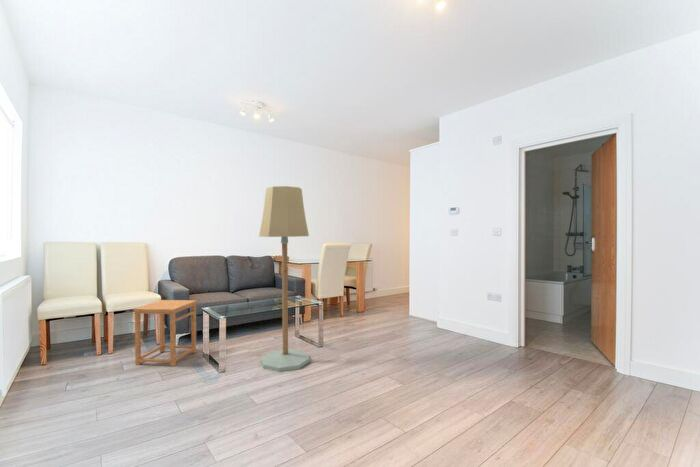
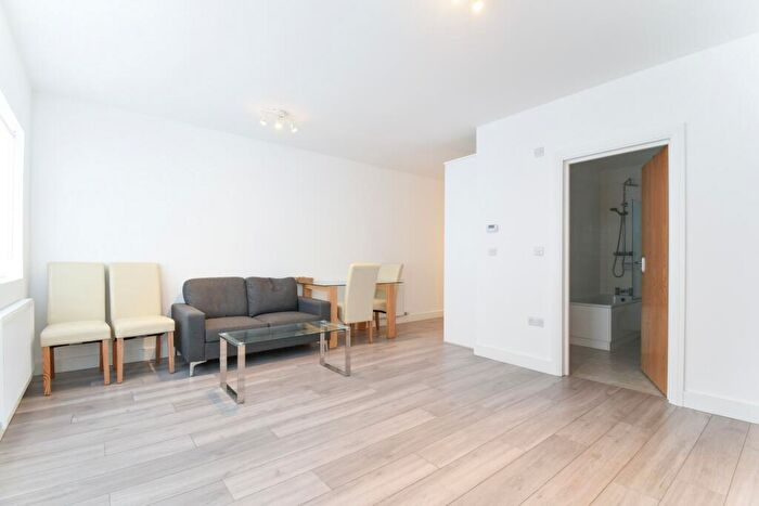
- side table [133,299,198,368]
- floor lamp [258,185,311,373]
